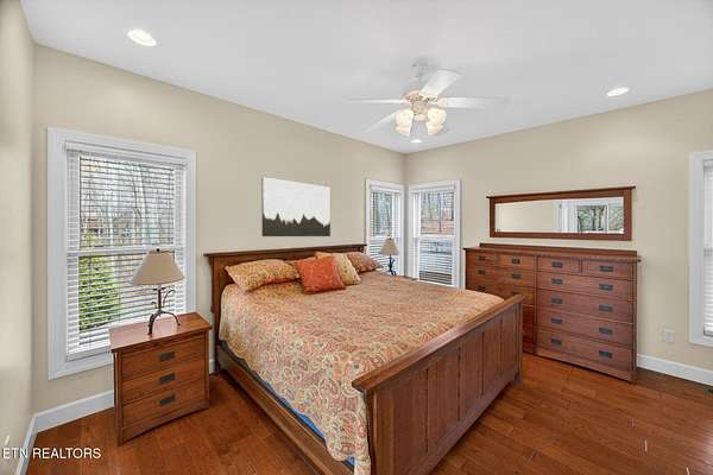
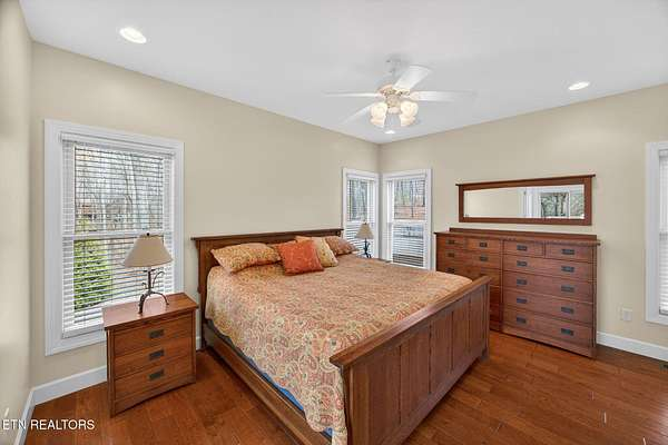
- wall art [261,176,332,238]
